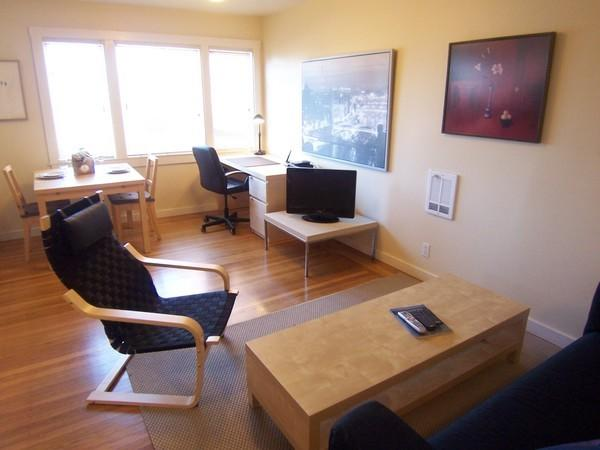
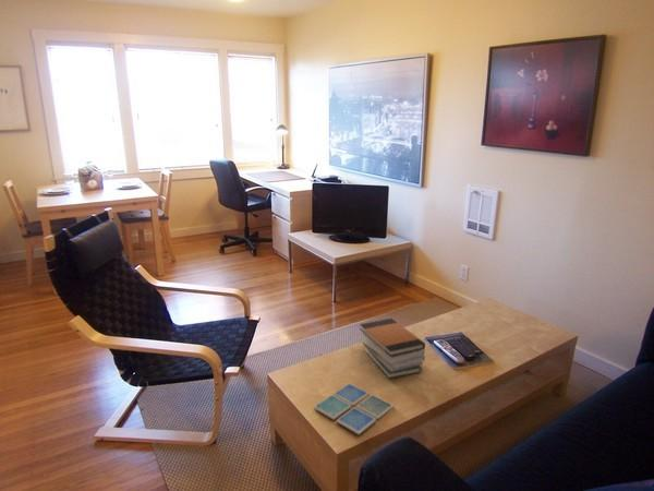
+ book stack [359,318,426,380]
+ drink coaster [313,382,395,435]
